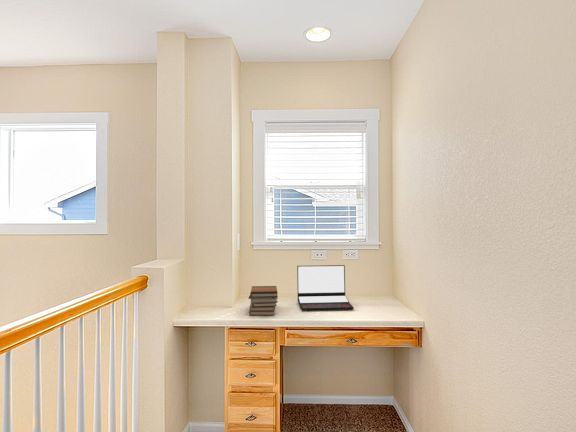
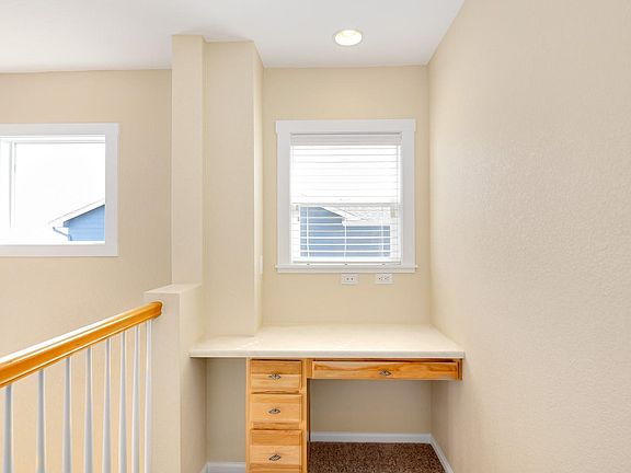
- book stack [248,285,279,316]
- laptop [296,264,355,311]
